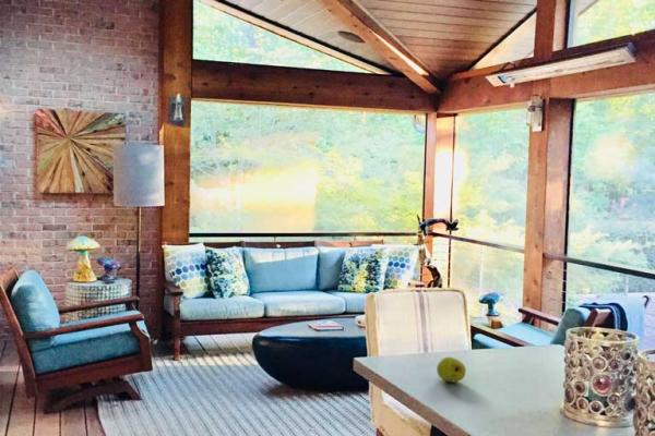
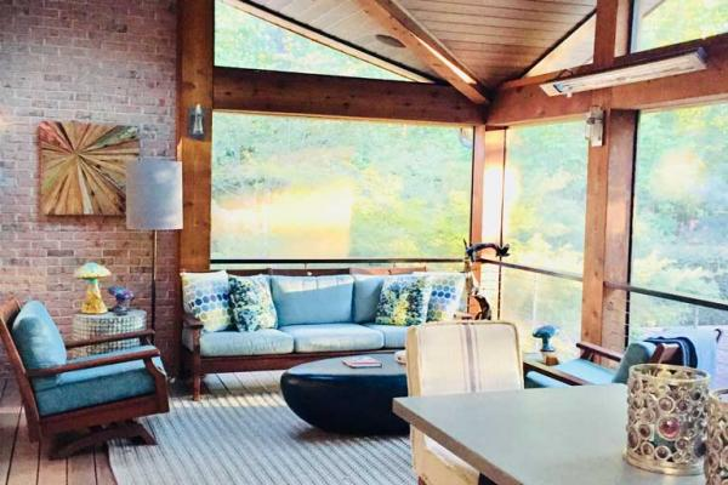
- fruit [436,356,467,383]
